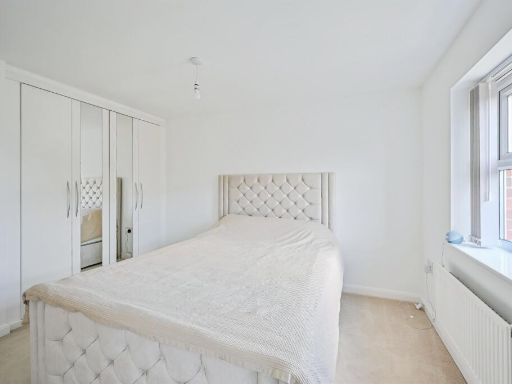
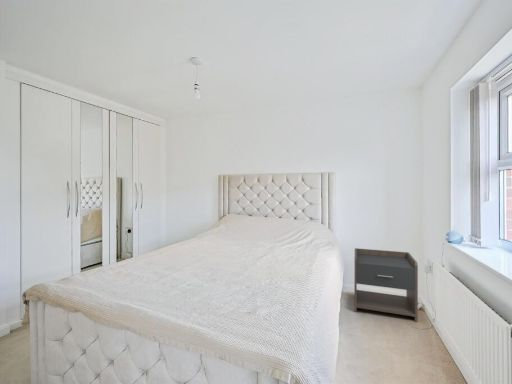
+ nightstand [353,247,419,323]
